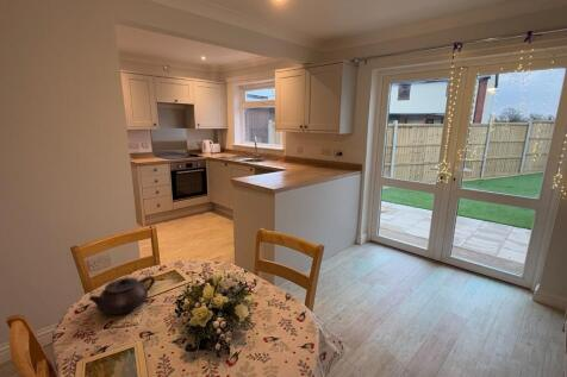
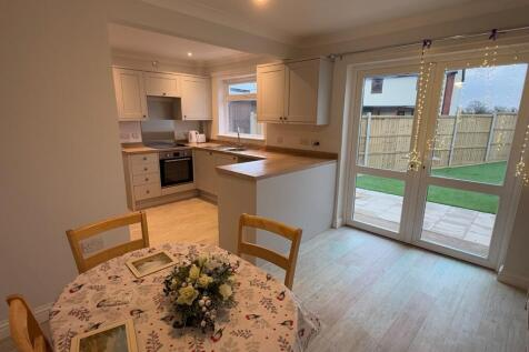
- teapot [88,275,156,315]
